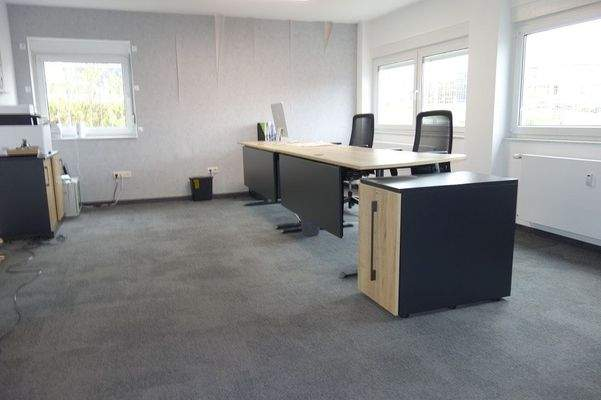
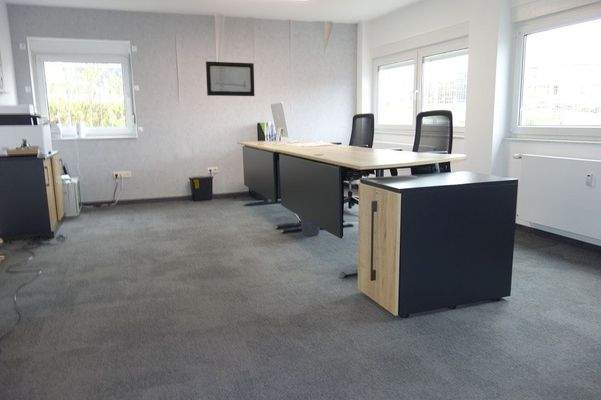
+ wall art [205,60,256,97]
